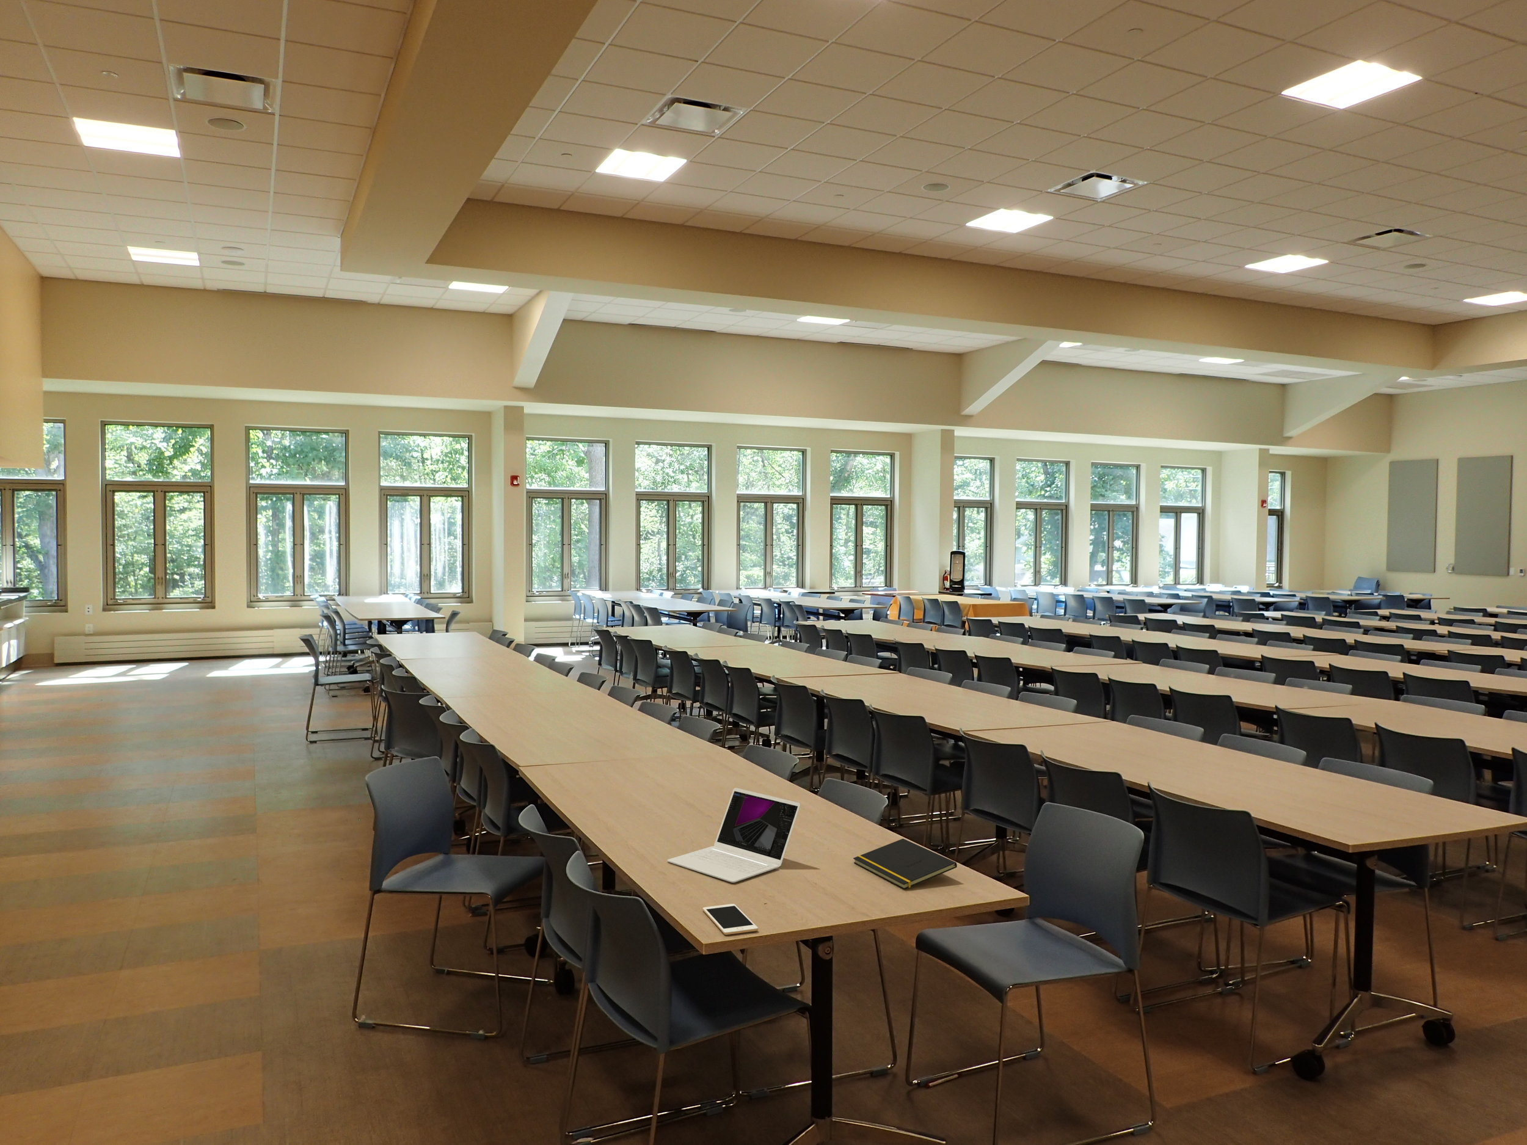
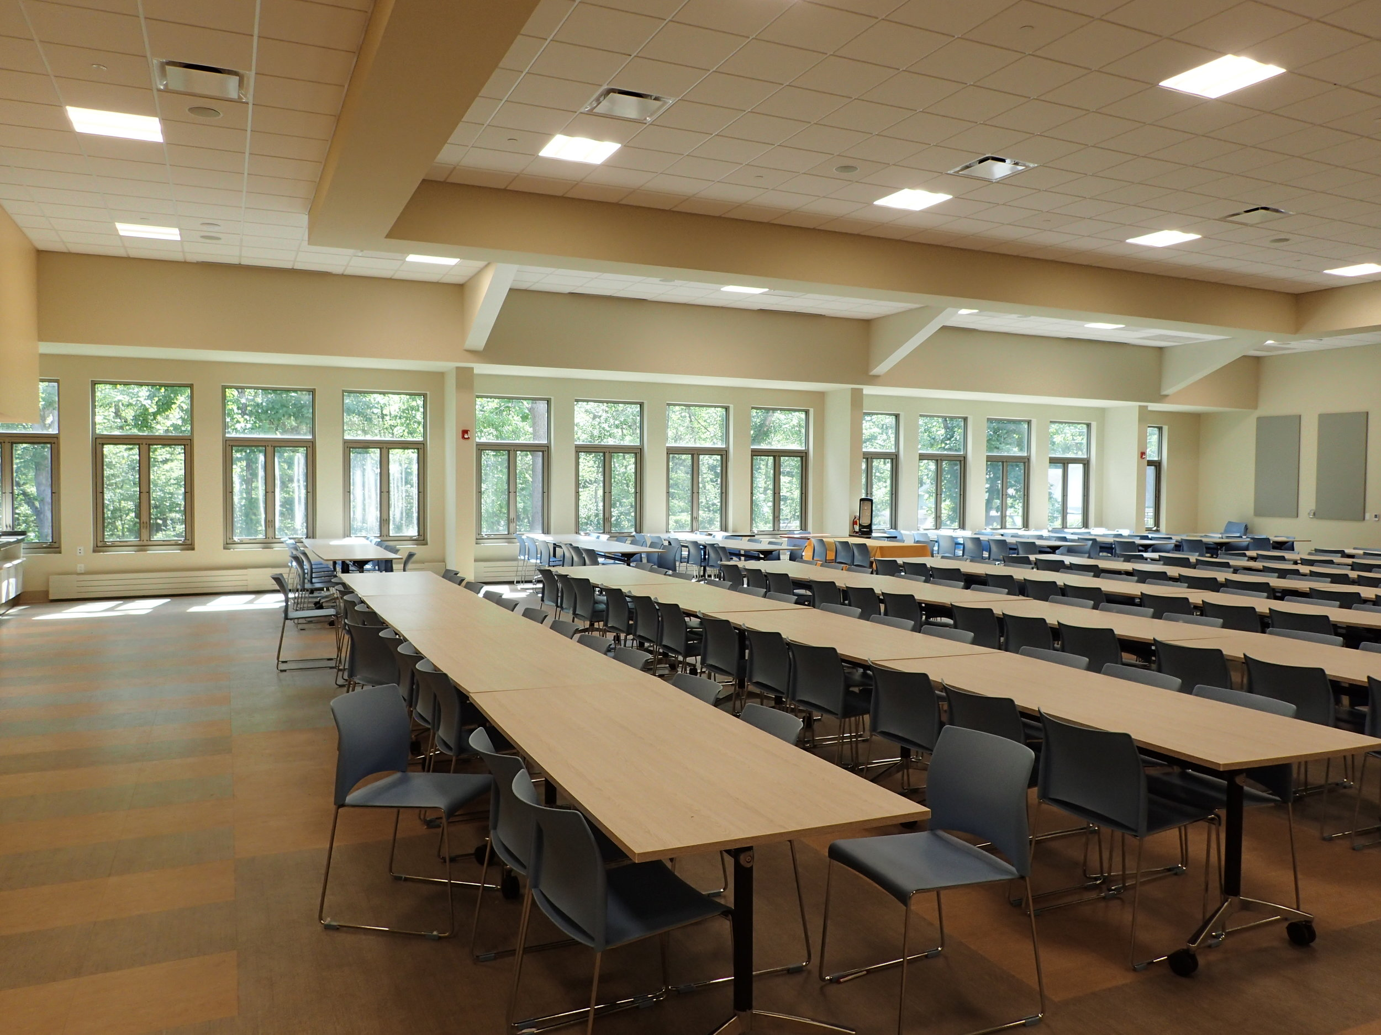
- notepad [852,838,958,890]
- laptop [667,787,801,883]
- cell phone [702,903,759,936]
